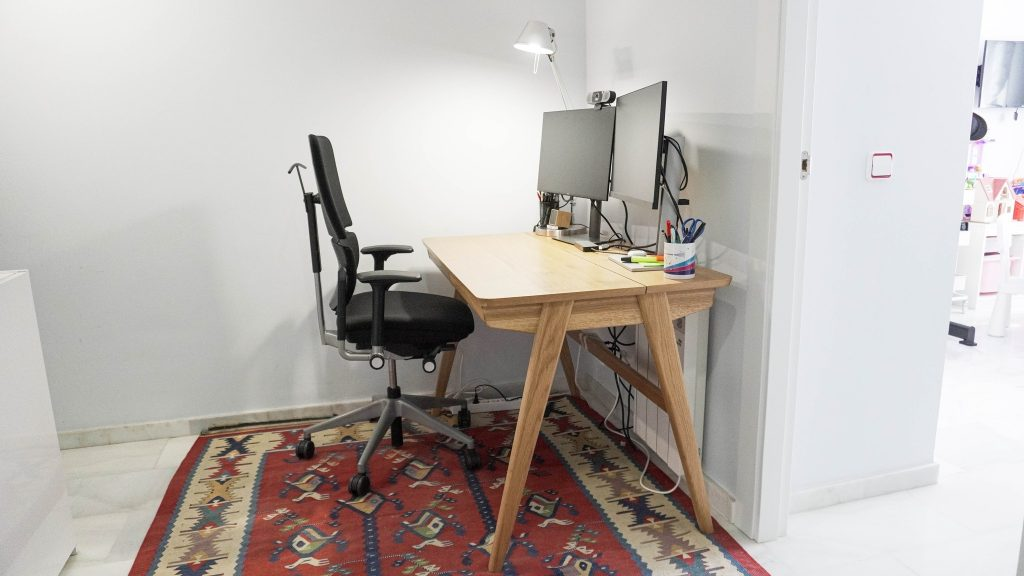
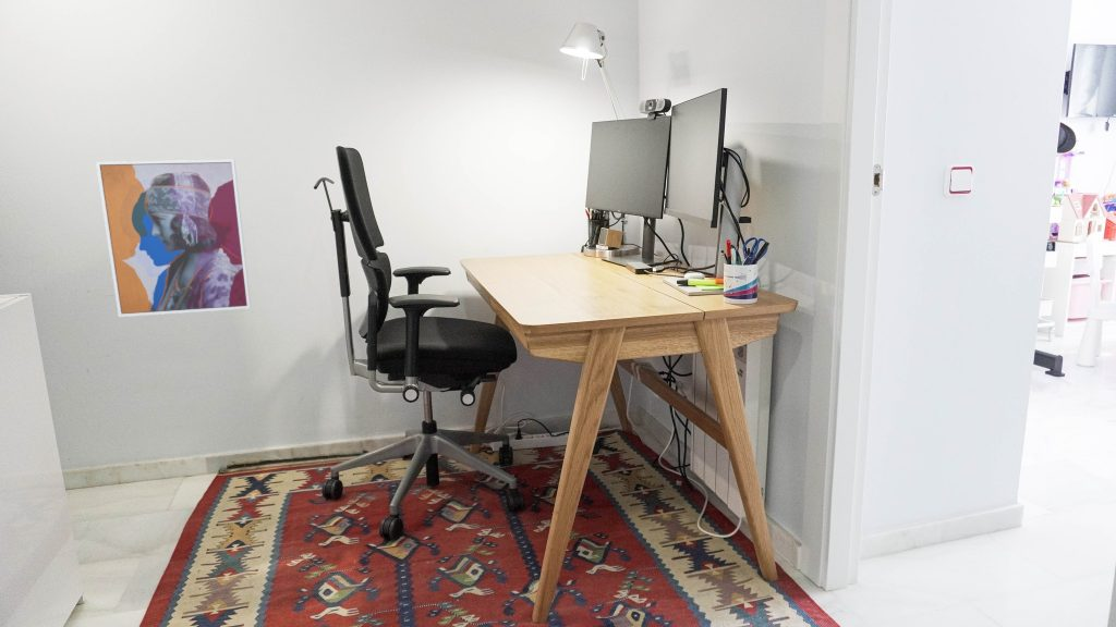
+ wall art [95,159,252,318]
